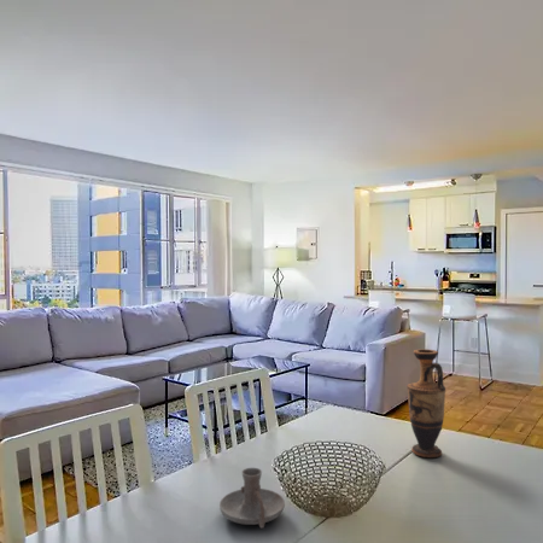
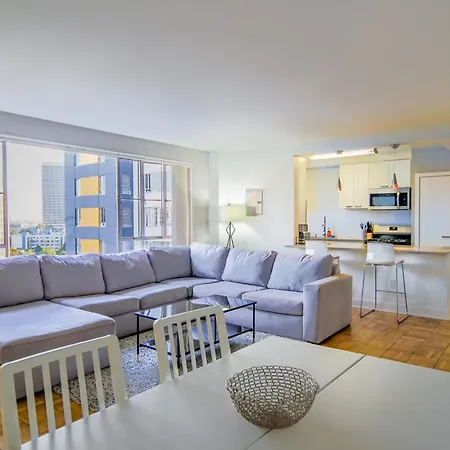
- candle holder [218,467,286,530]
- vase [405,348,446,459]
